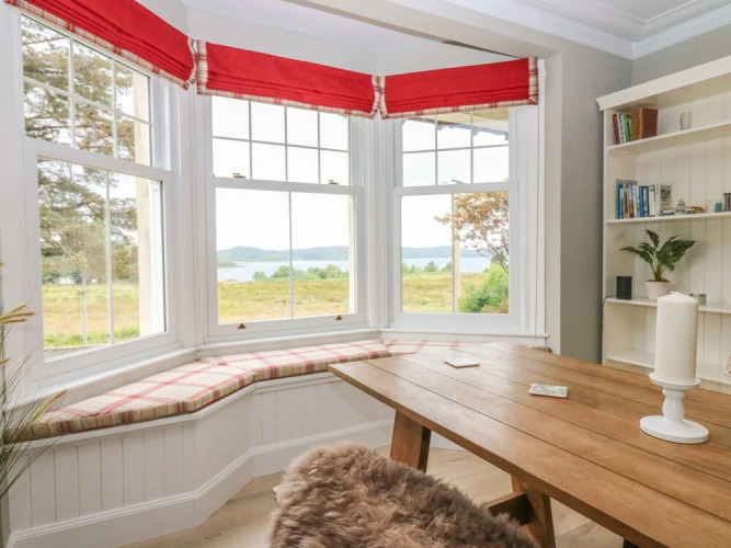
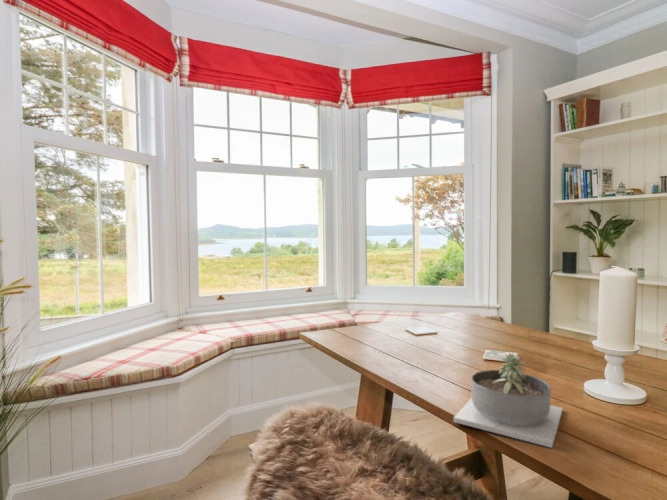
+ succulent planter [452,352,564,449]
